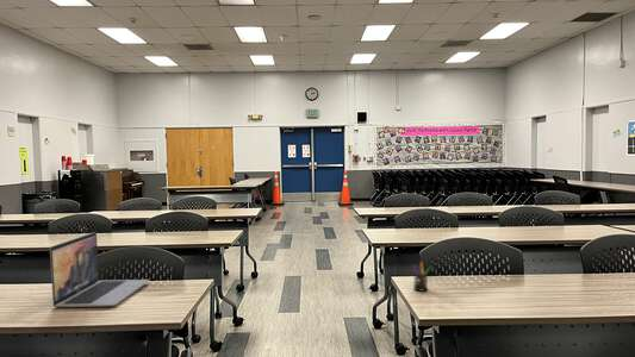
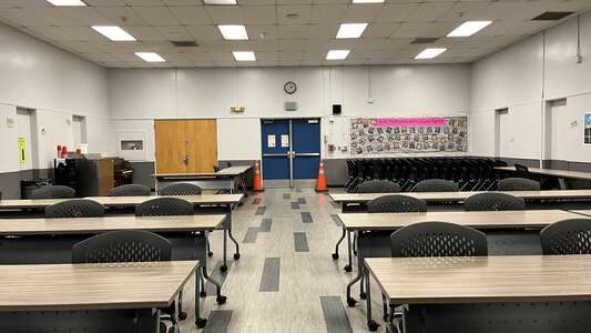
- laptop [49,231,150,308]
- pen holder [411,261,432,293]
